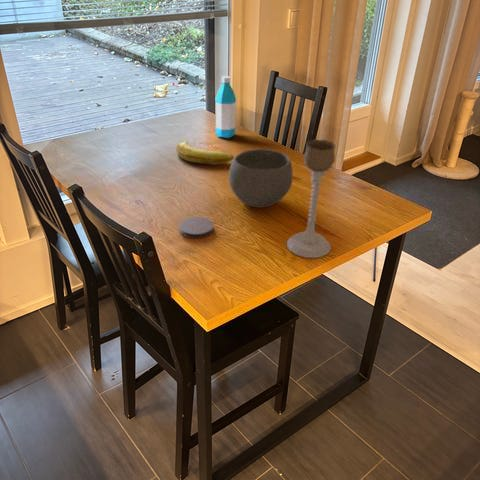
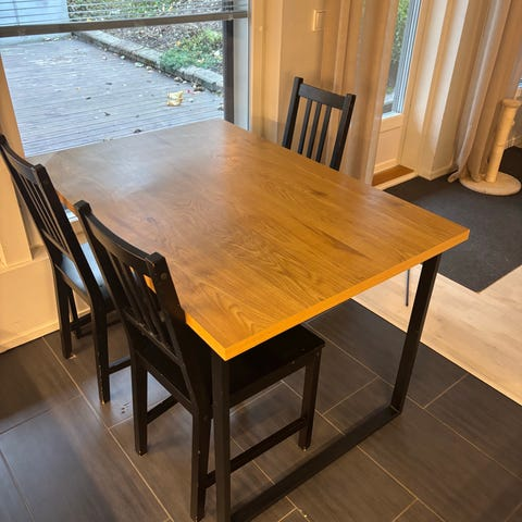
- candle holder [286,138,337,259]
- water bottle [214,75,237,139]
- bowl [228,148,294,209]
- banana [175,140,234,165]
- coaster [178,216,214,239]
